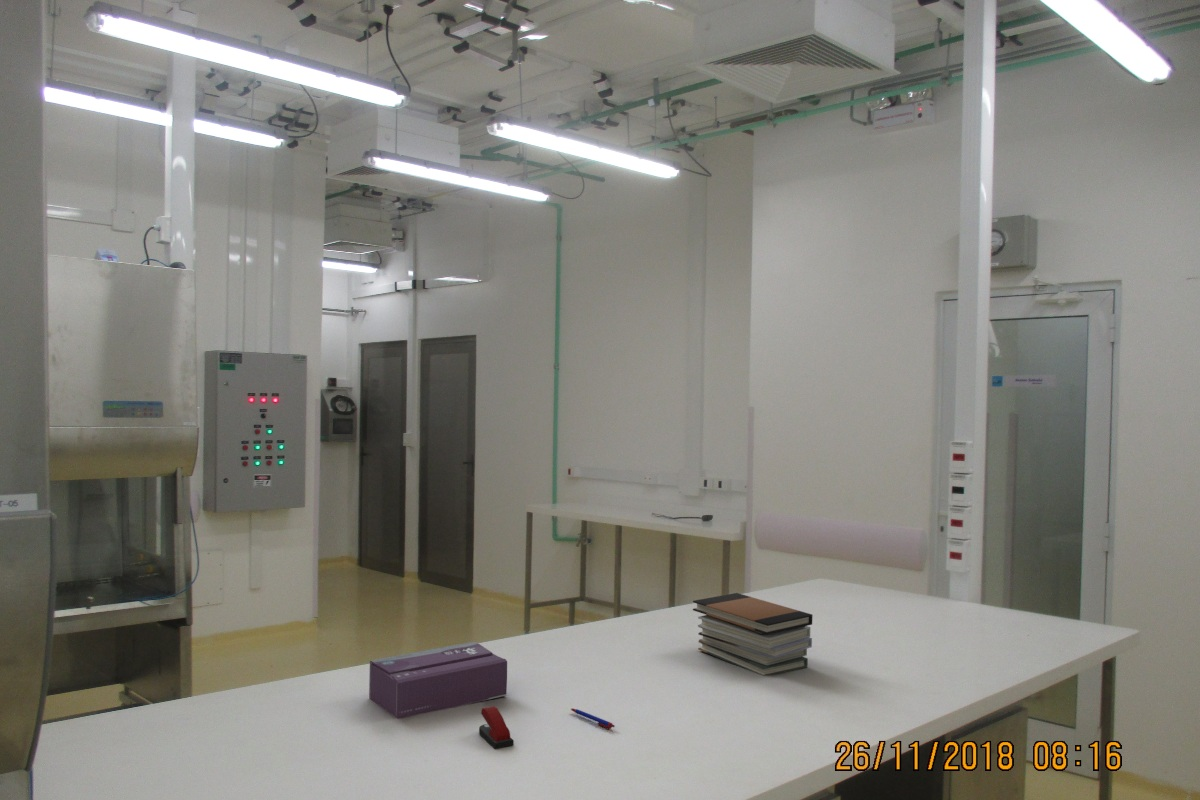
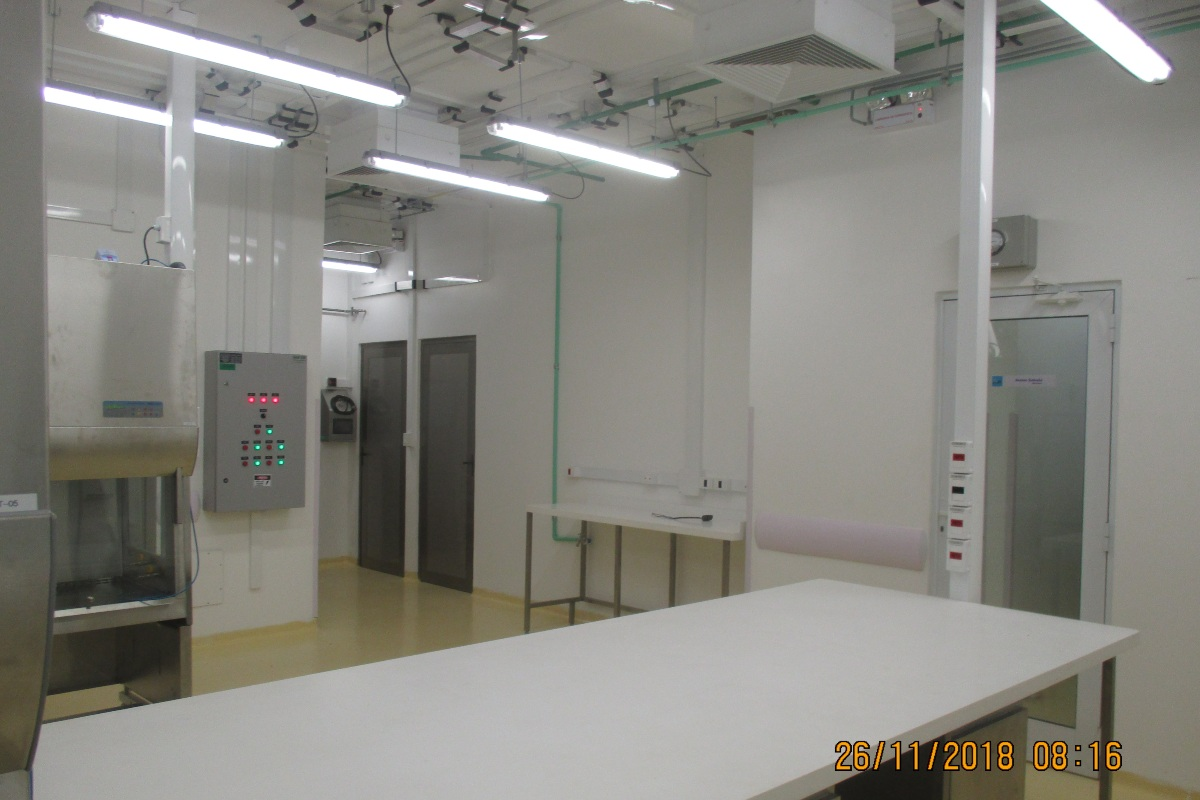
- tissue box [368,641,508,719]
- book stack [692,592,814,677]
- stapler [478,705,515,750]
- pen [570,707,616,730]
